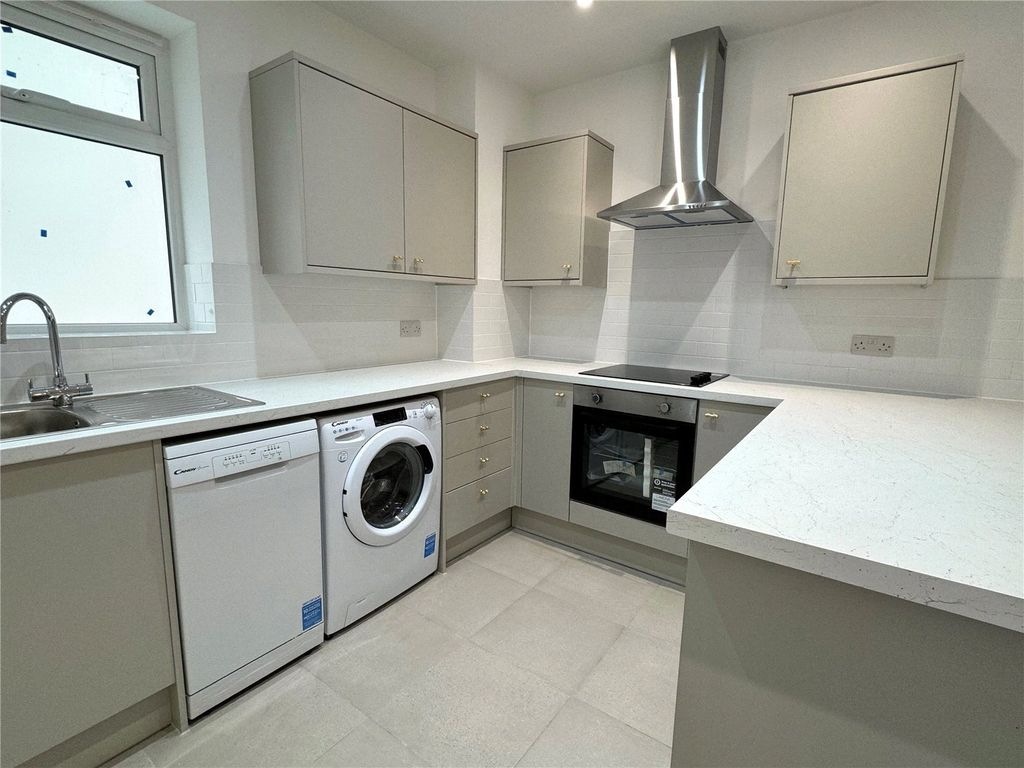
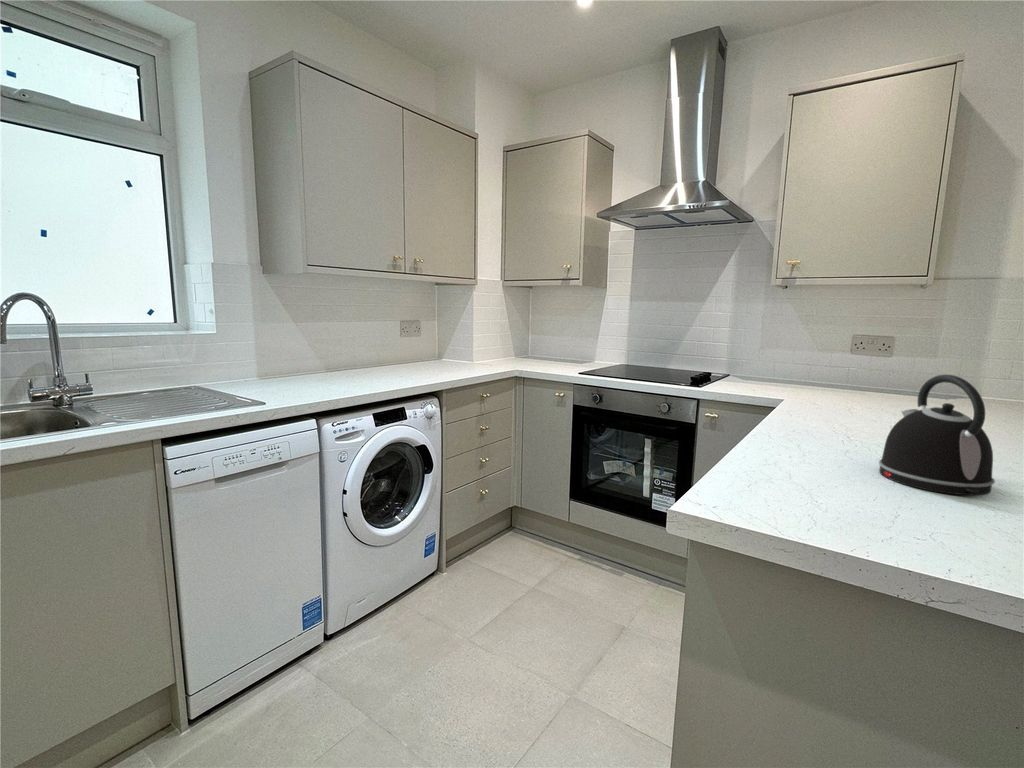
+ kettle [878,374,996,497]
